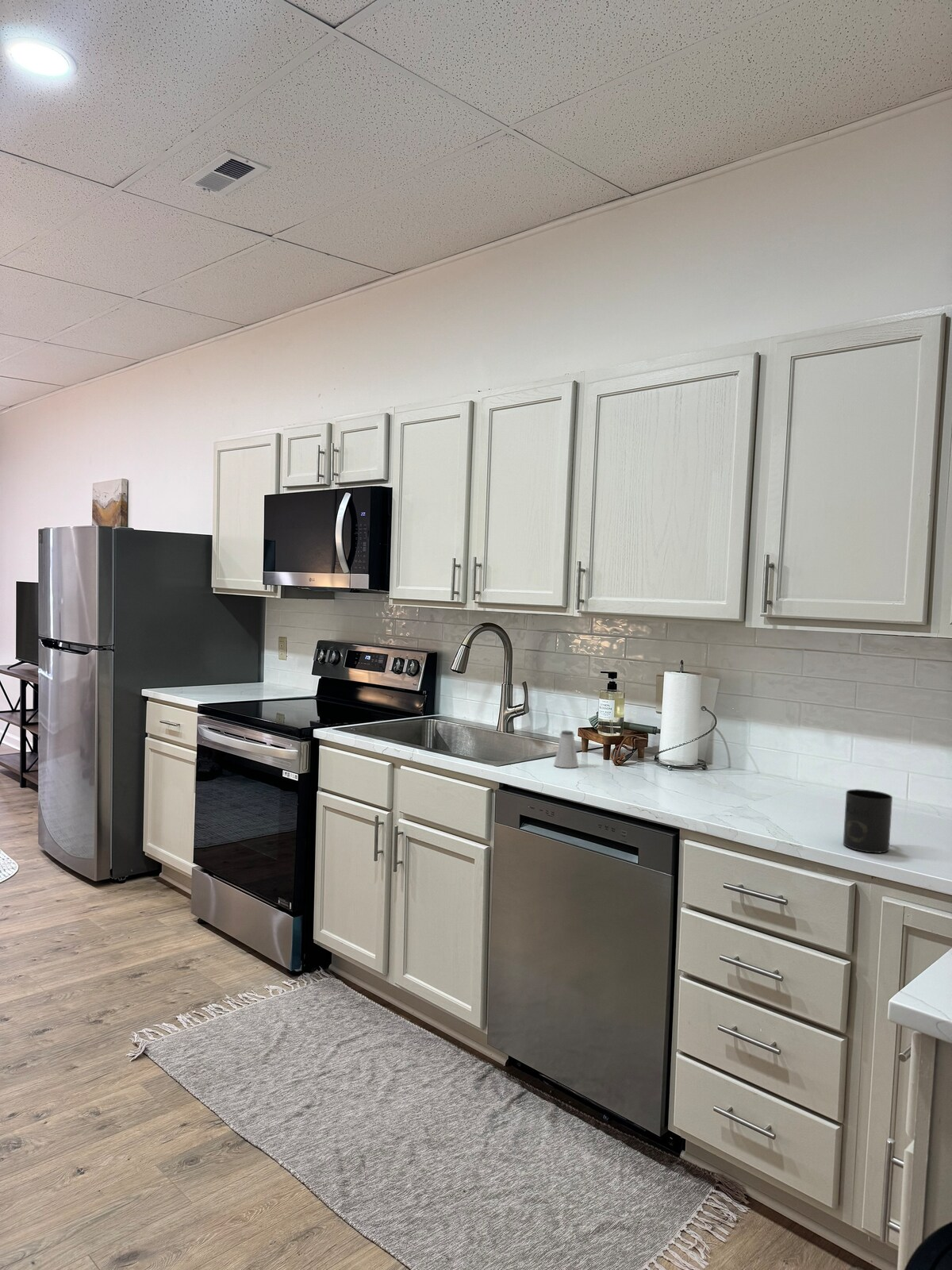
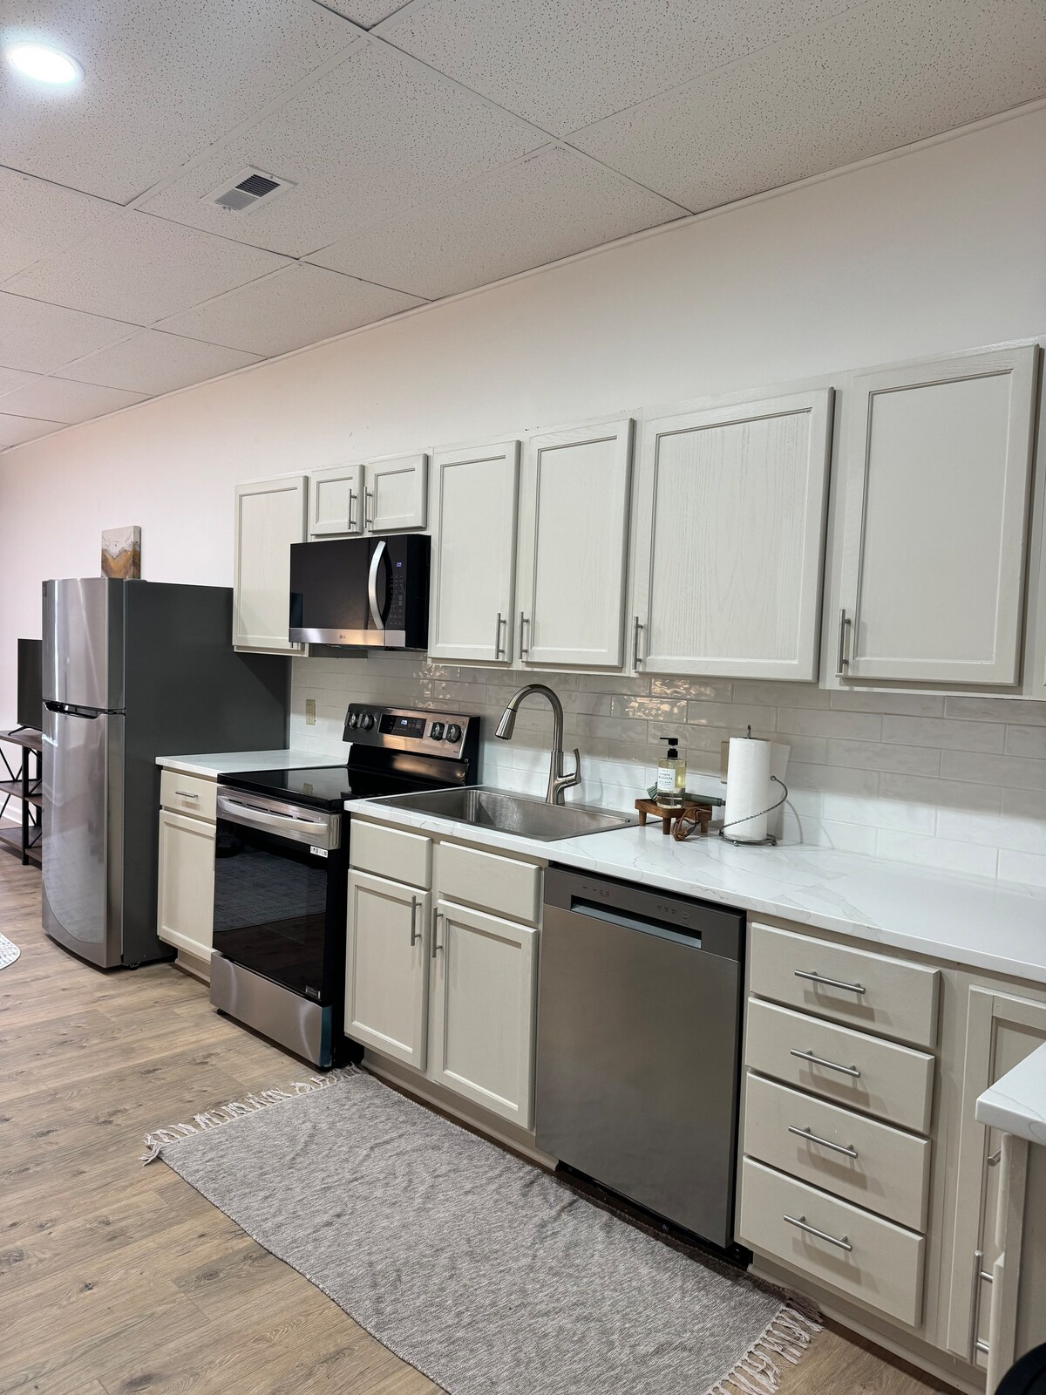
- mug [843,788,893,854]
- saltshaker [553,729,579,769]
